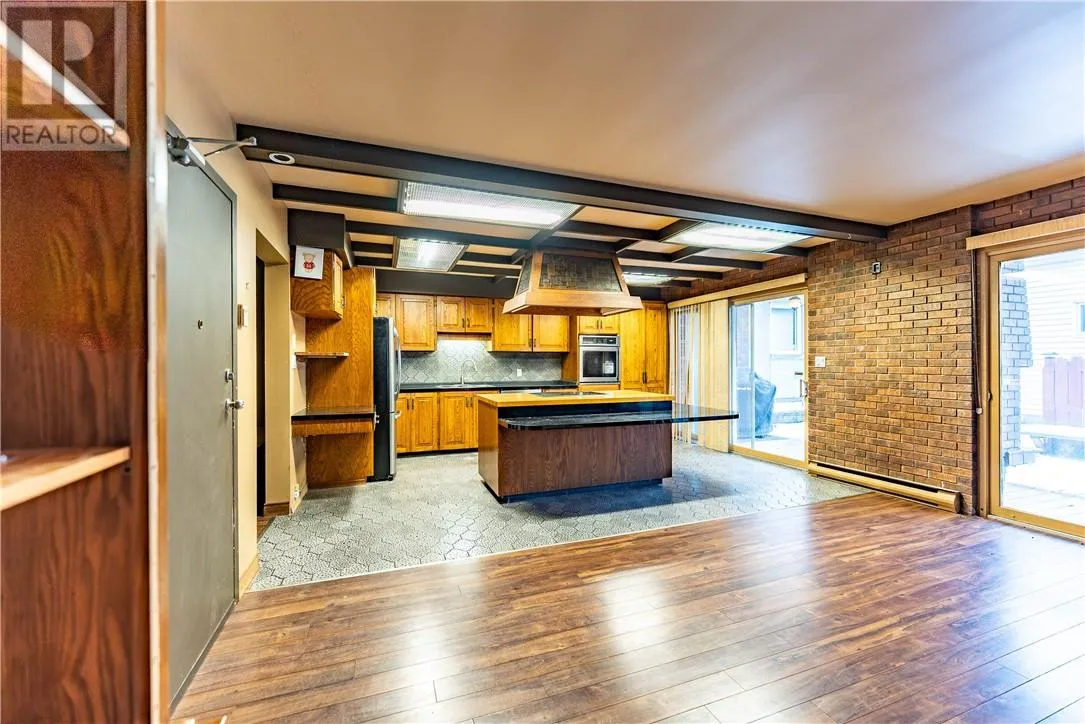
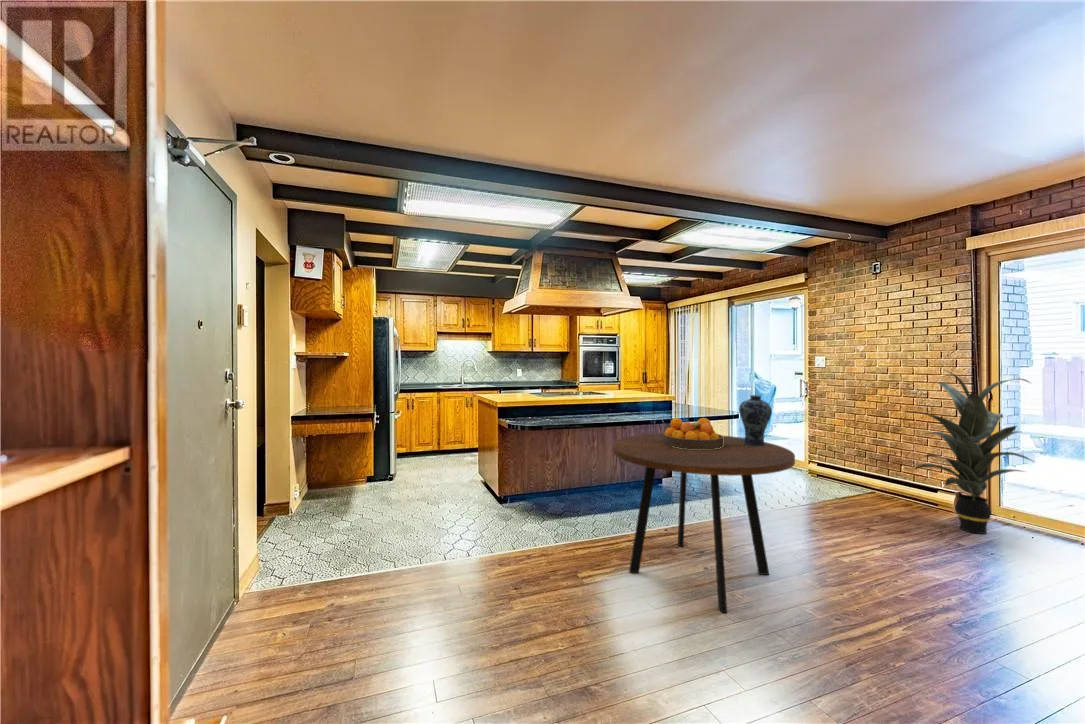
+ dining table [612,432,796,614]
+ vase [738,394,773,446]
+ indoor plant [901,369,1037,535]
+ fruit bowl [664,417,723,450]
